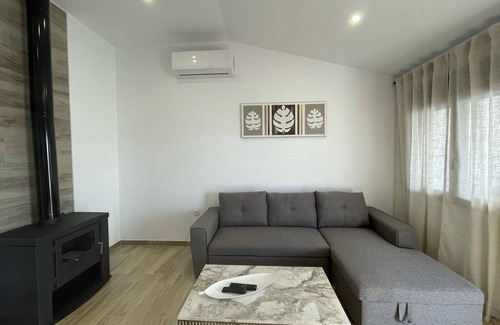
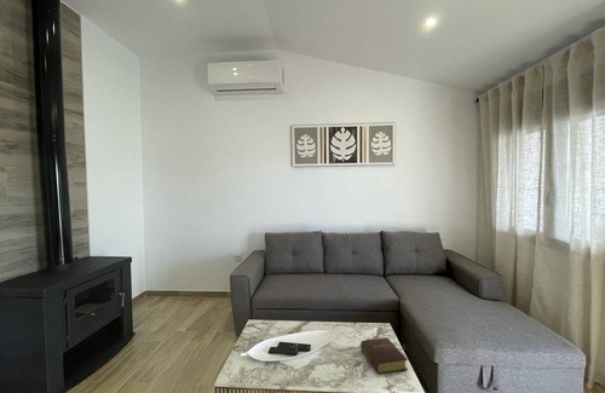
+ bible [359,336,409,375]
